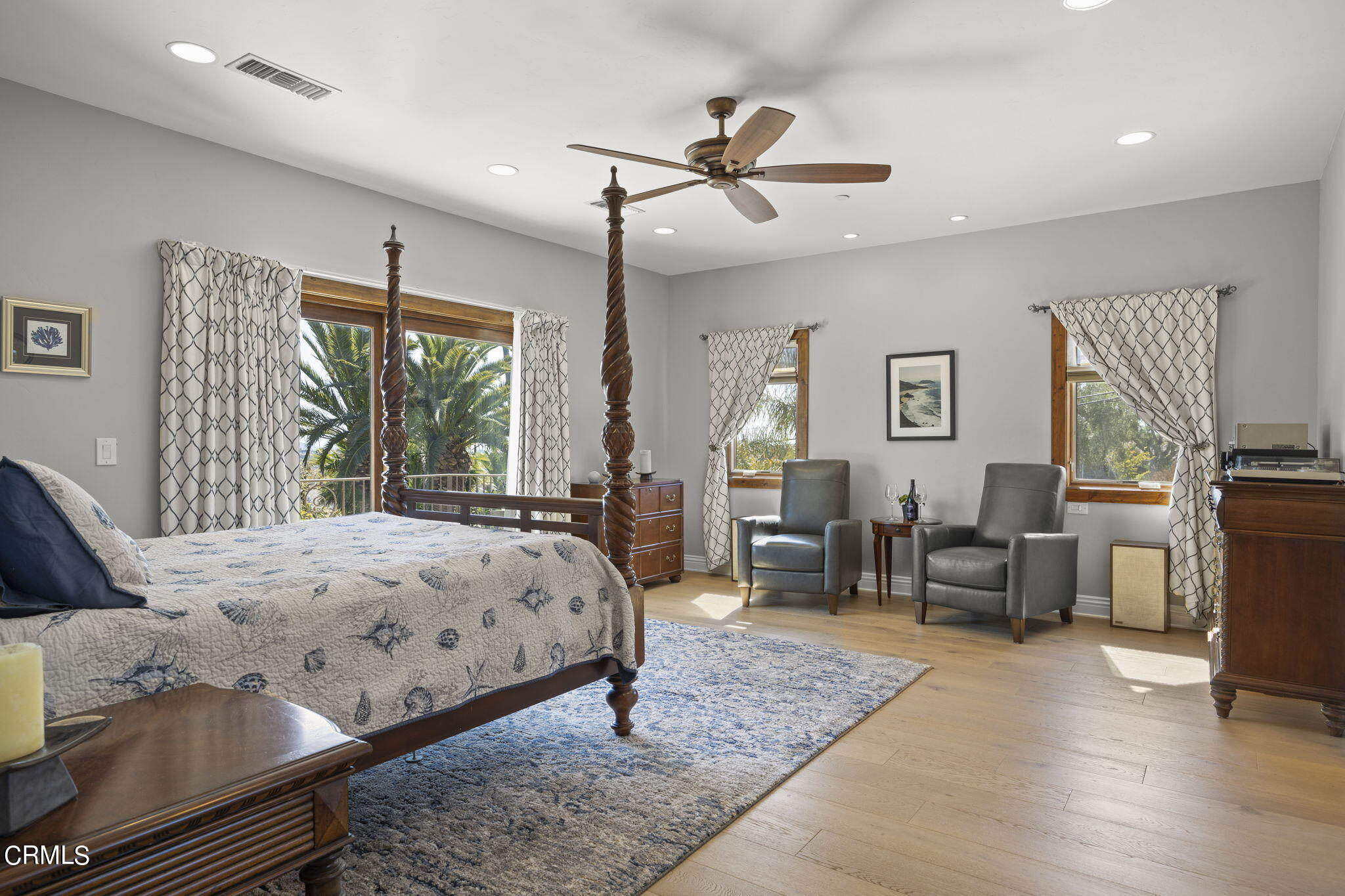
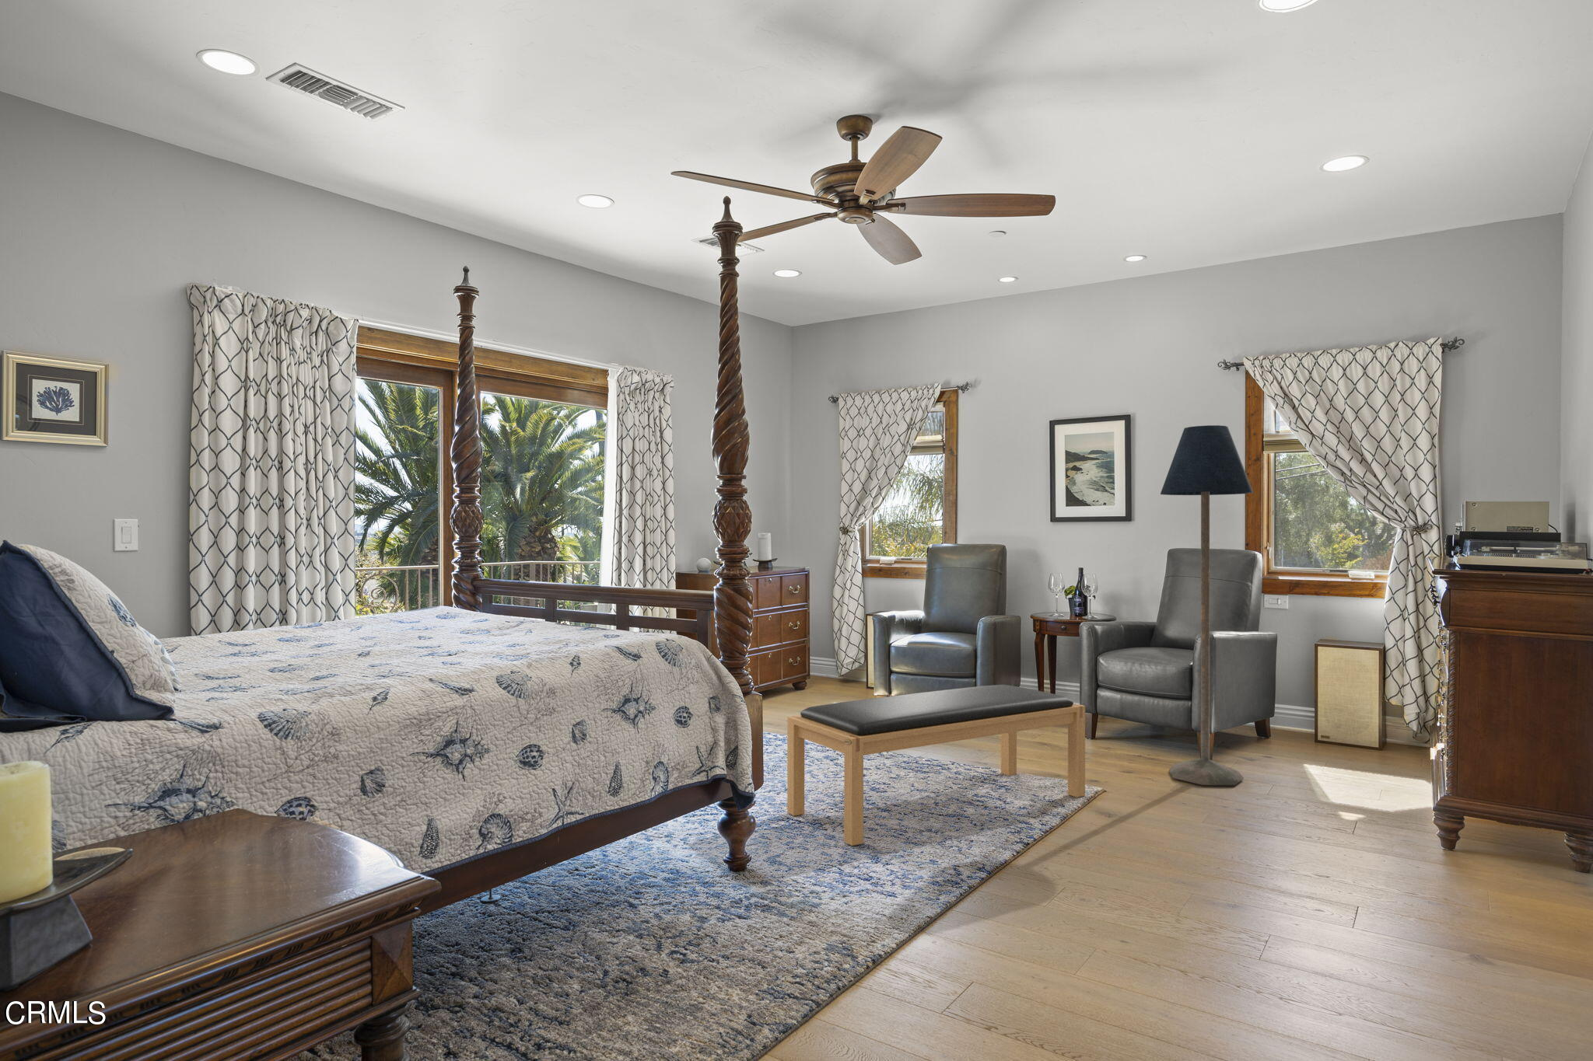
+ bench [786,684,1086,847]
+ floor lamp [1160,424,1254,786]
